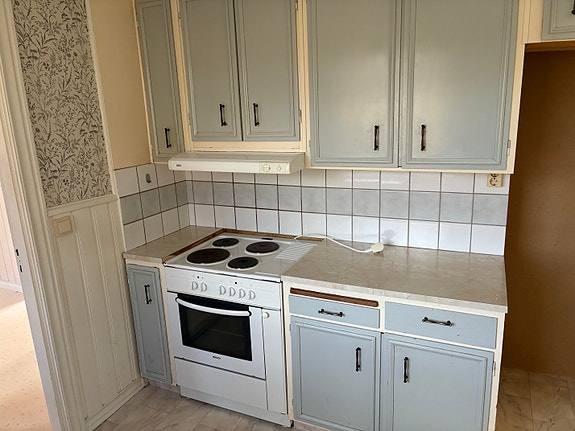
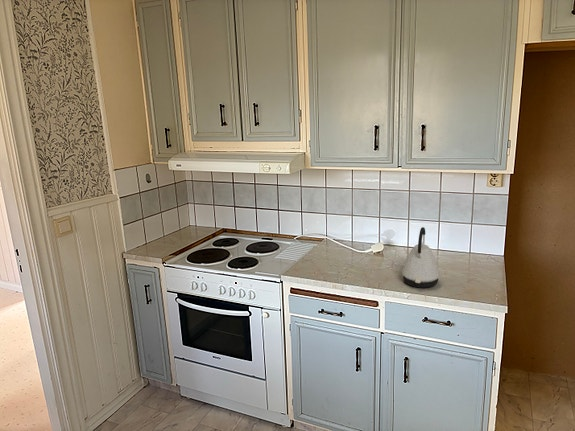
+ kettle [401,226,441,289]
